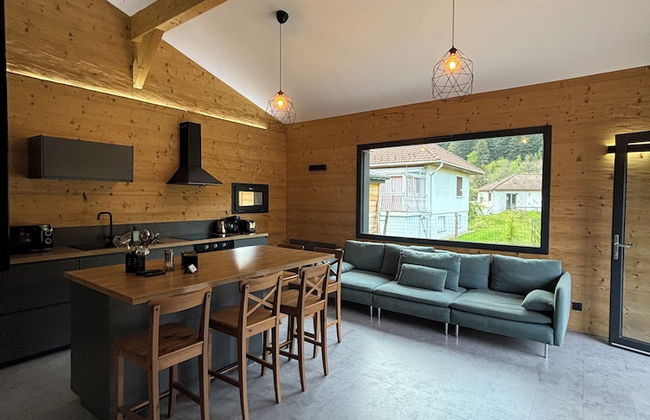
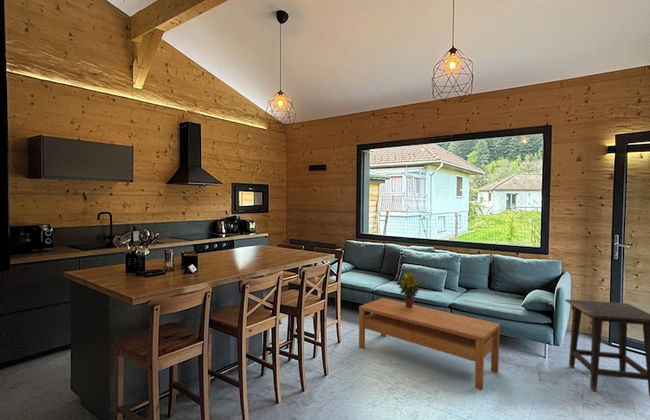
+ side table [564,298,650,397]
+ potted plant [398,272,421,308]
+ coffee table [358,297,501,391]
